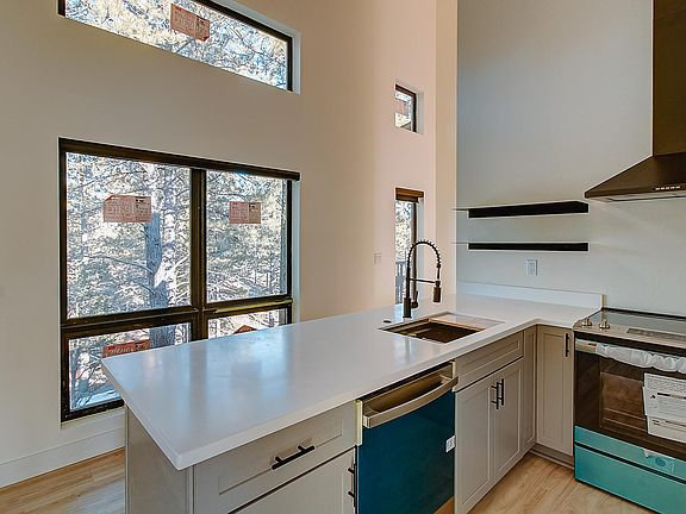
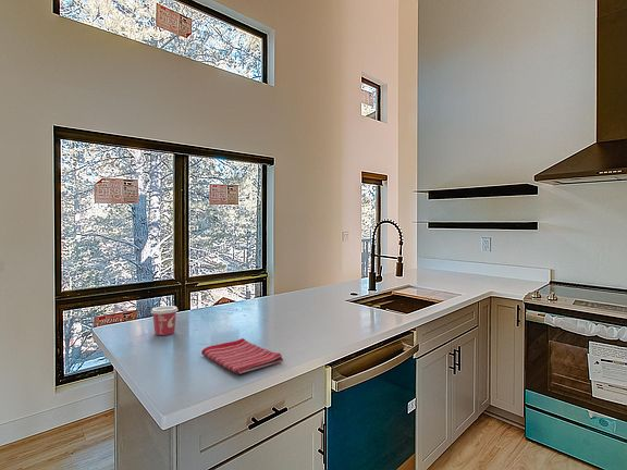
+ cup [150,305,180,336]
+ dish towel [200,337,284,375]
